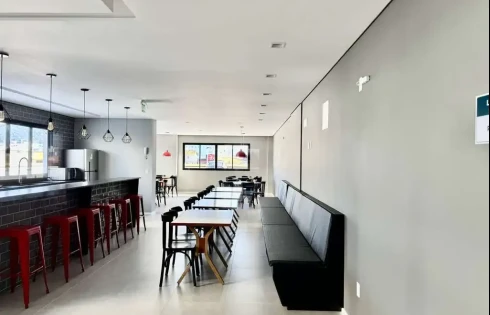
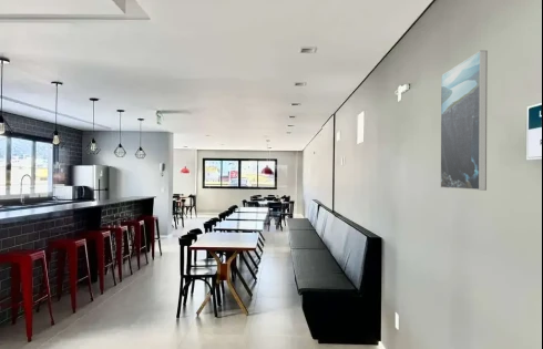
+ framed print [440,50,489,192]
